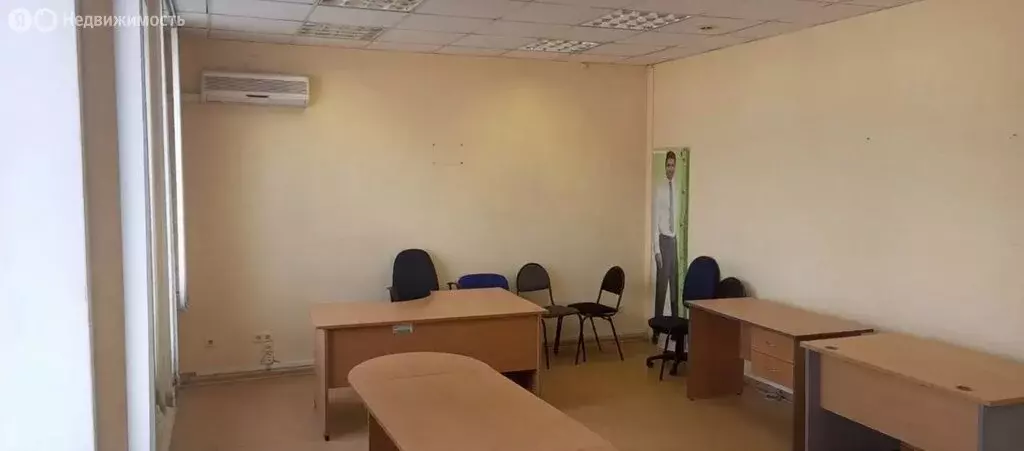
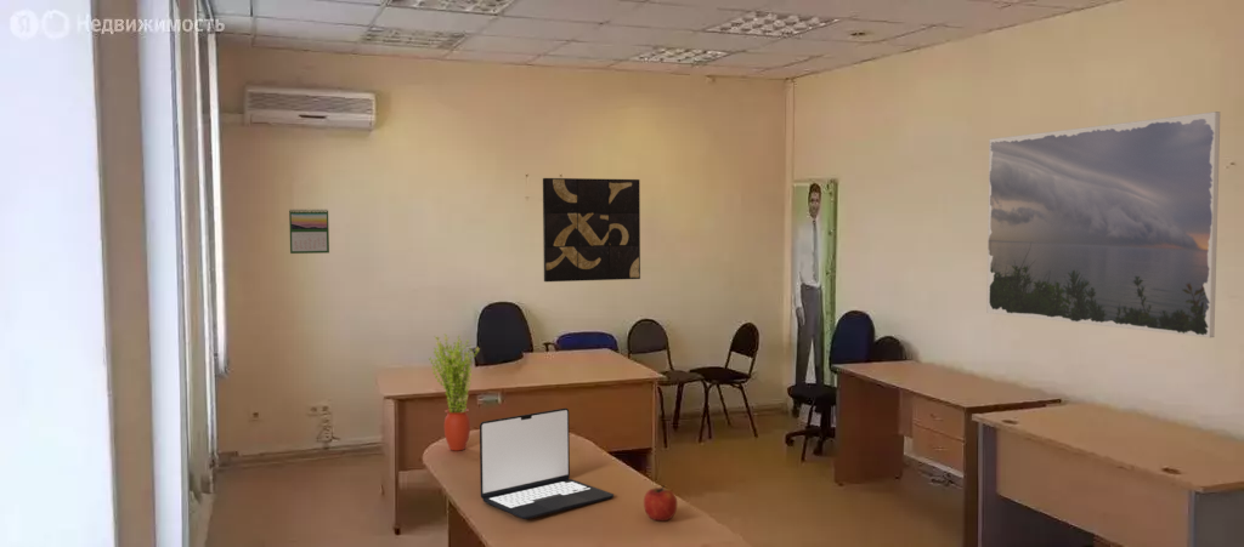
+ laptop [479,408,615,520]
+ wall art [542,177,641,283]
+ calendar [288,207,330,255]
+ apple [643,484,678,522]
+ potted plant [428,332,481,452]
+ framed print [985,110,1221,338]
